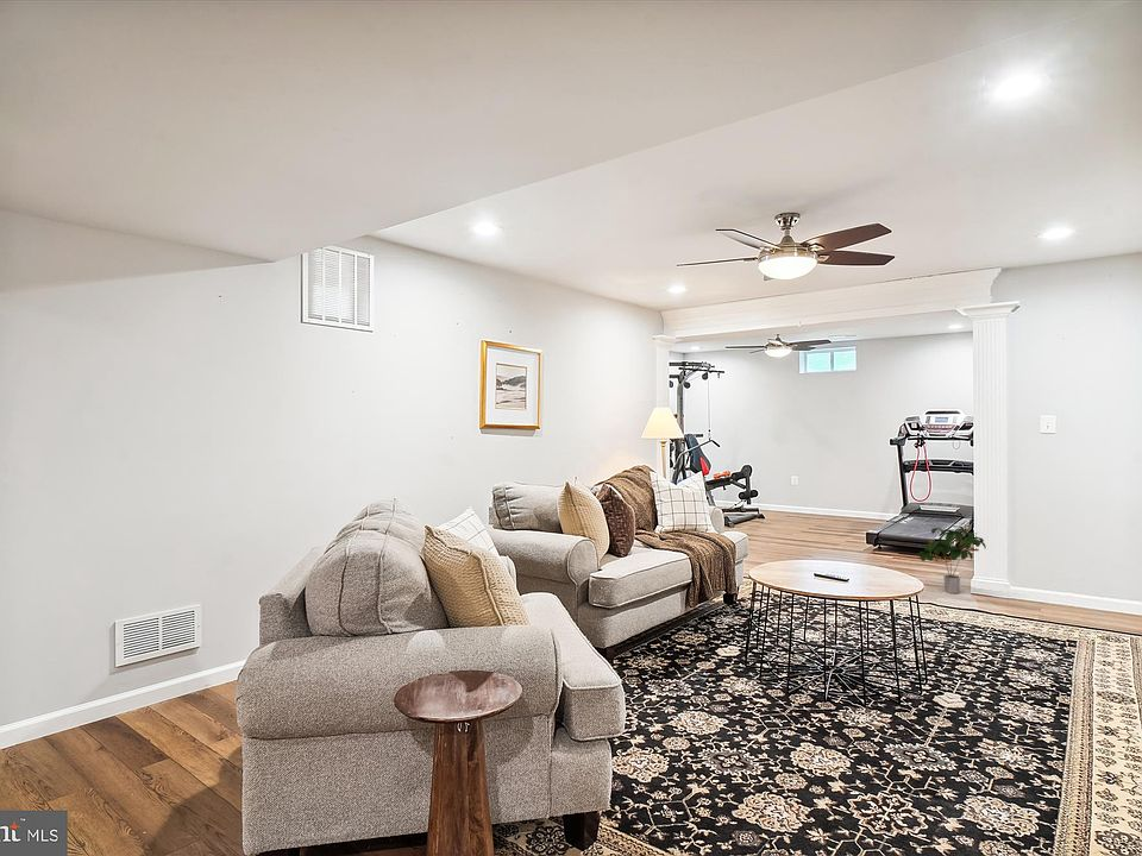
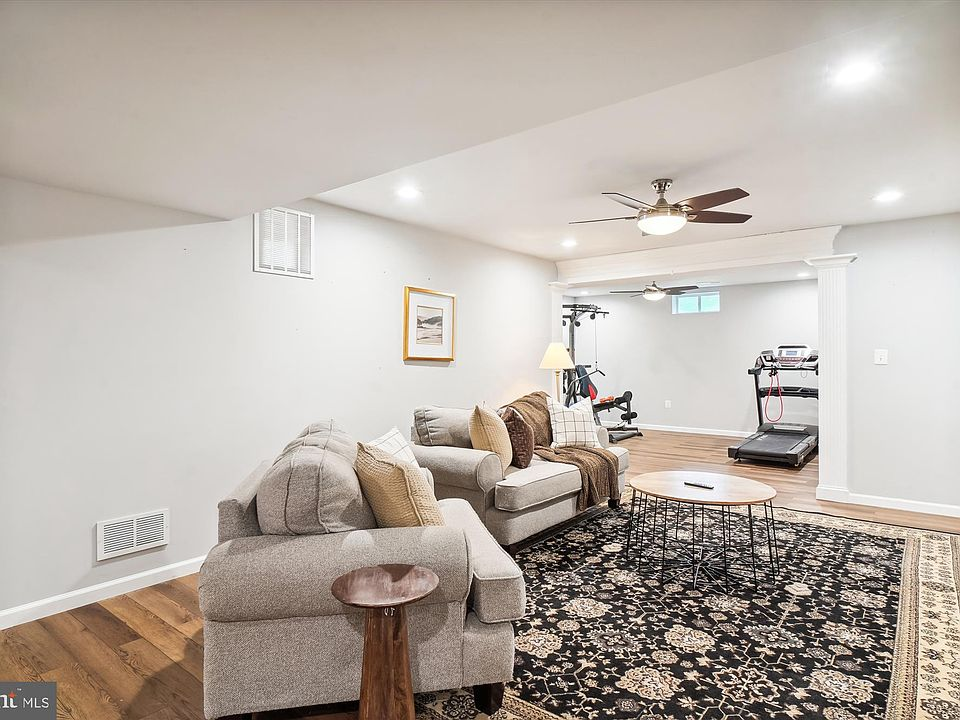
- potted plant [917,527,987,594]
